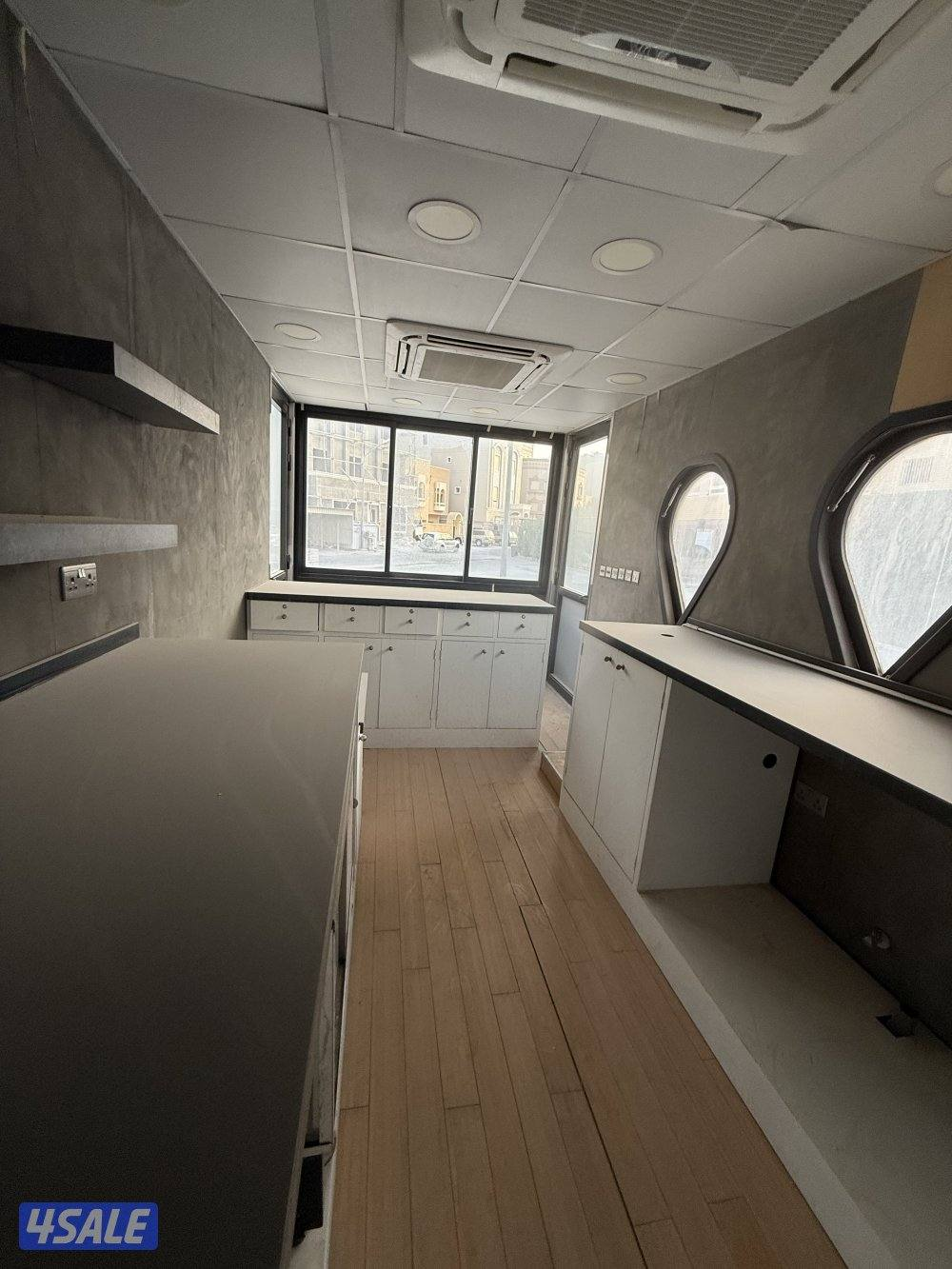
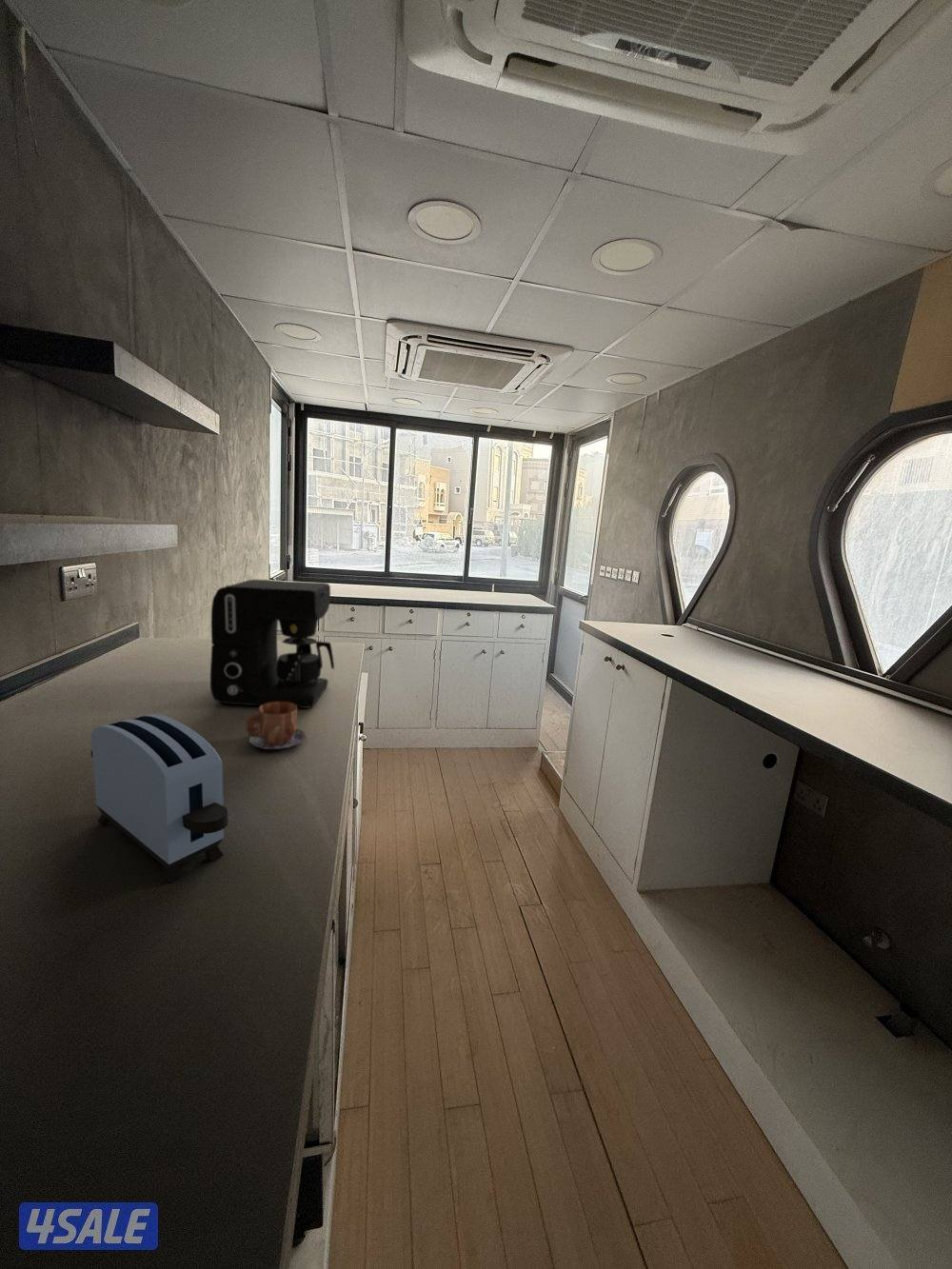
+ toaster [90,713,229,883]
+ mug [245,702,307,750]
+ coffee maker [209,579,335,709]
